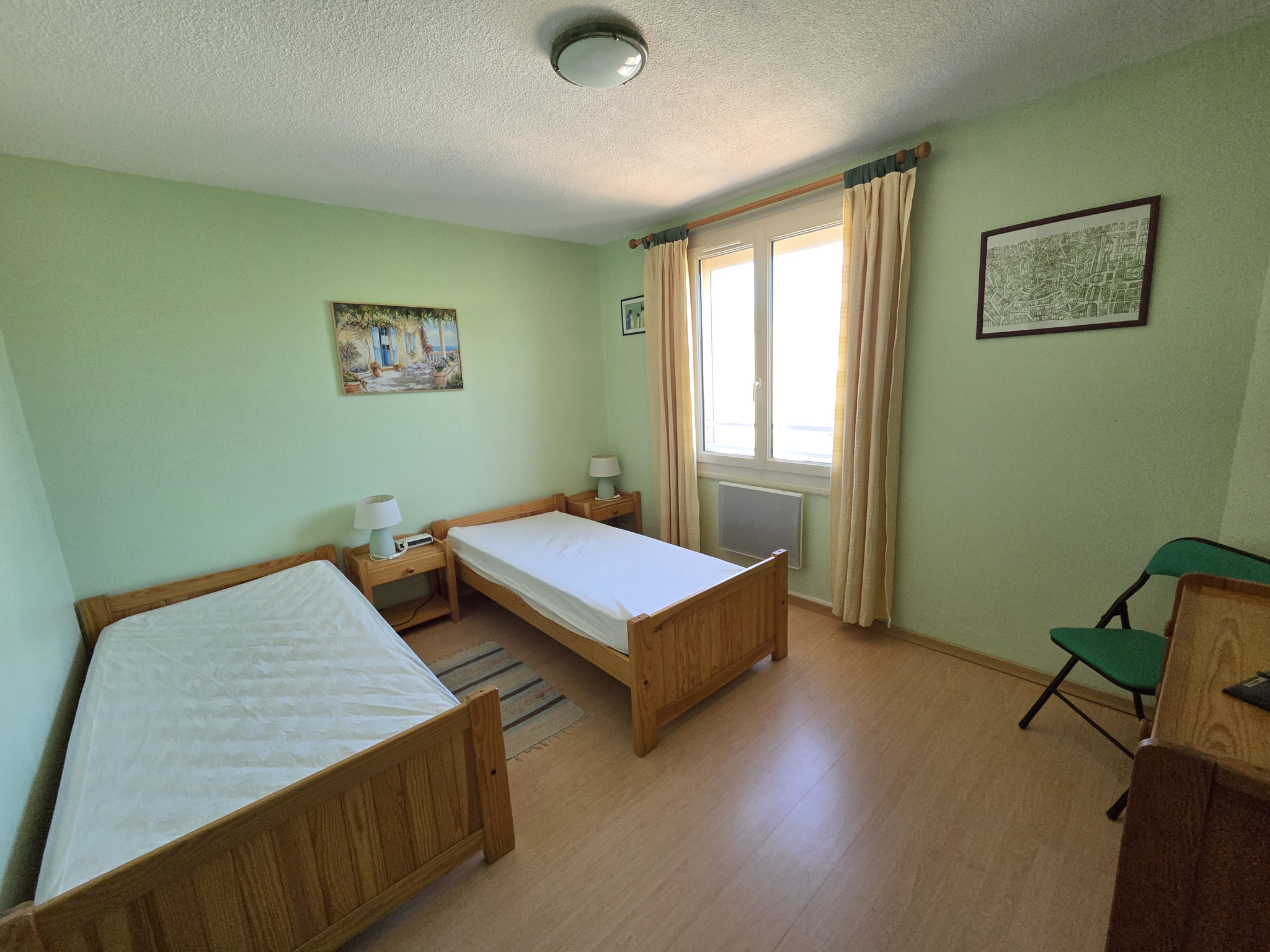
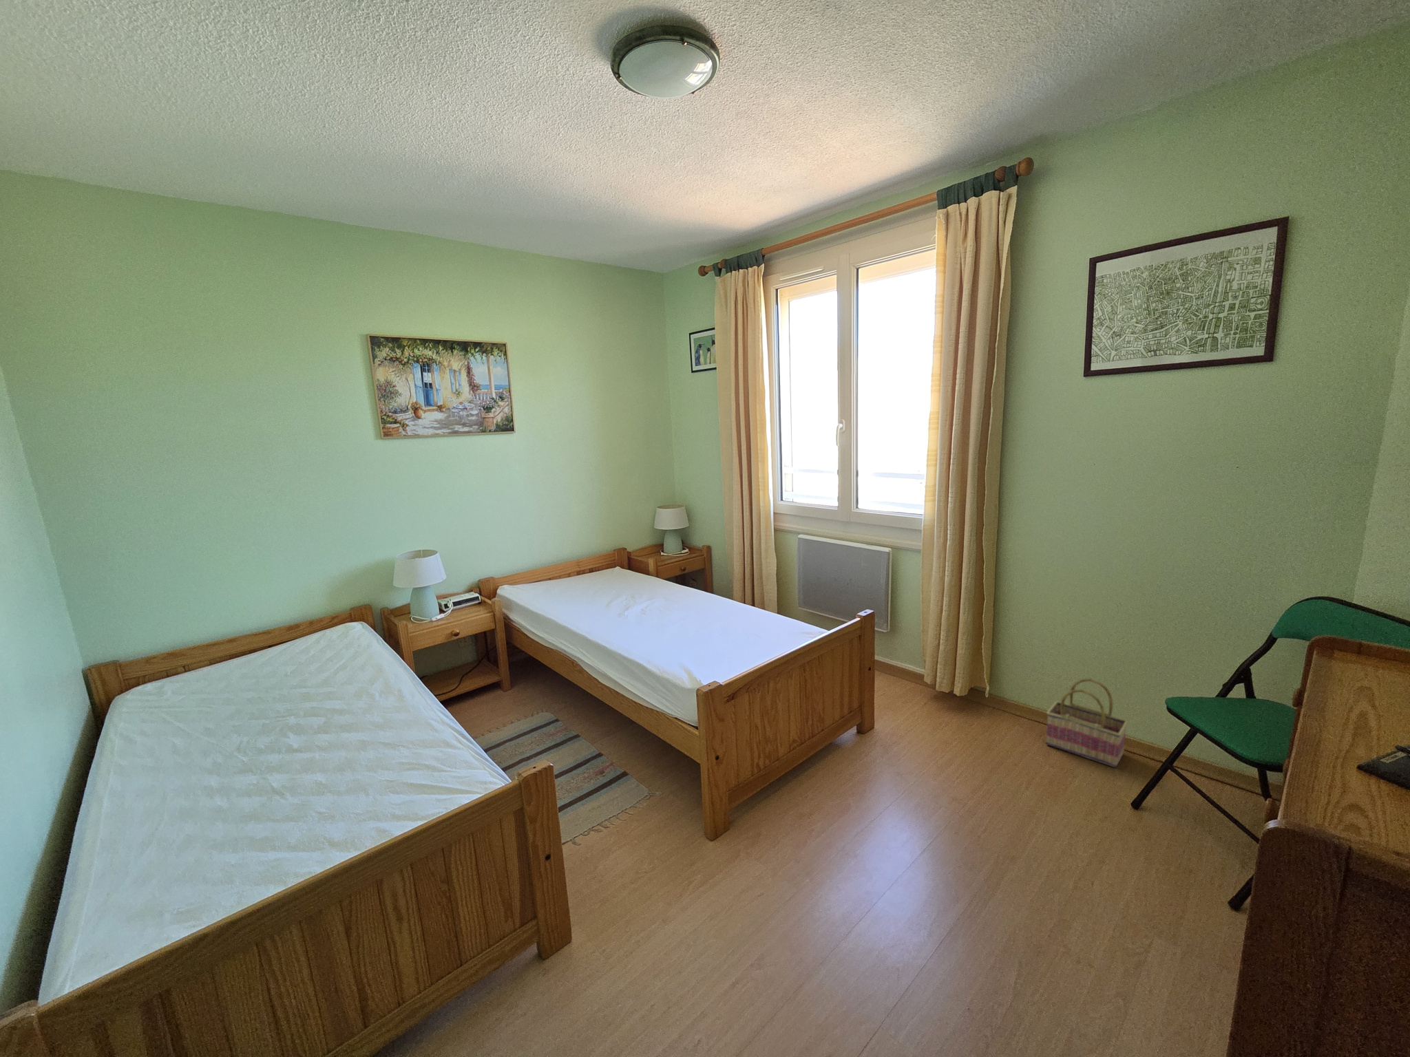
+ basket [1045,677,1129,768]
